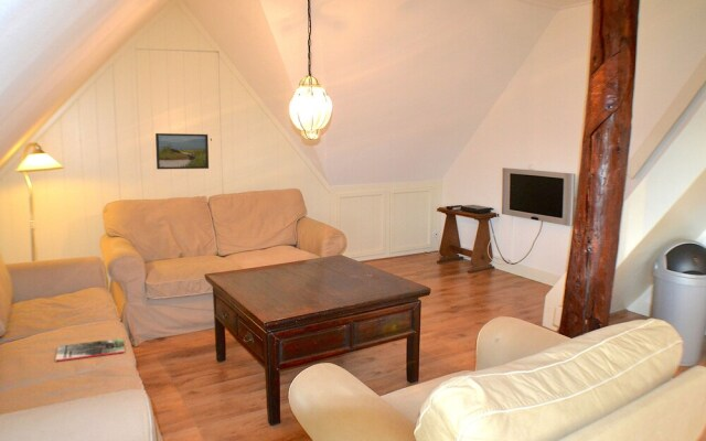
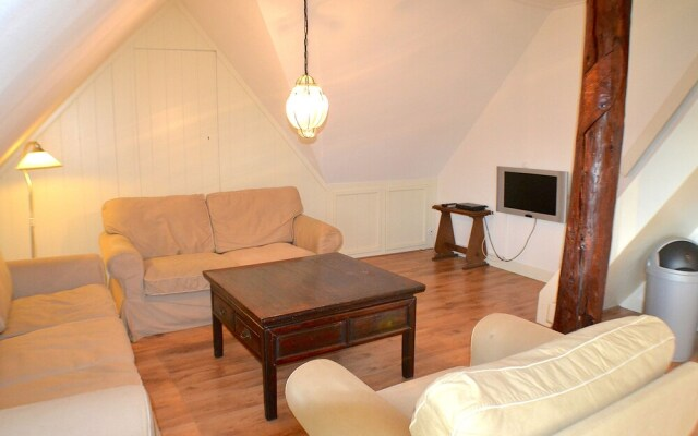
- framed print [154,132,210,170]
- magazine [54,337,126,363]
